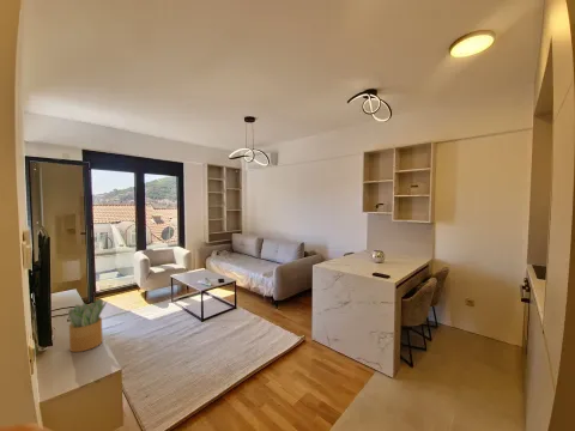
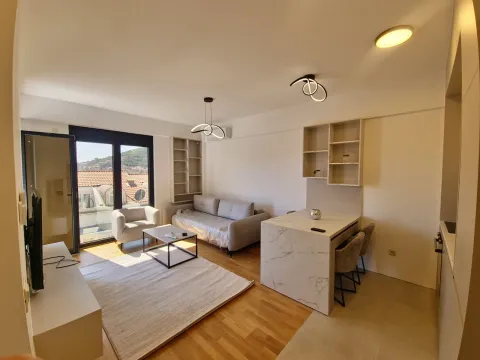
- potted plant [66,298,108,353]
